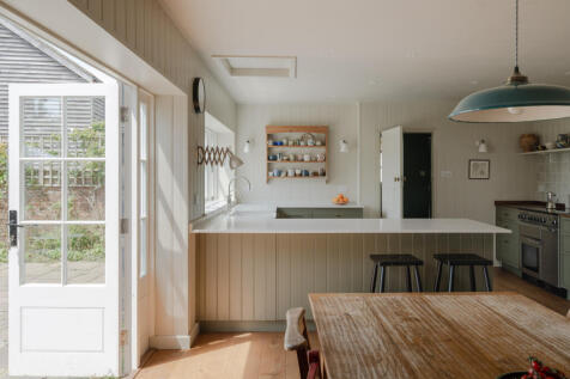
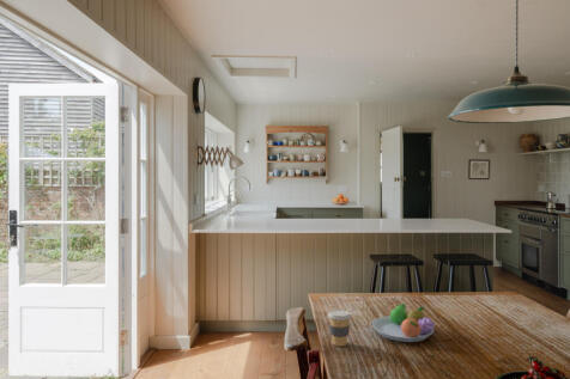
+ fruit bowl [370,302,436,343]
+ coffee cup [327,308,352,348]
